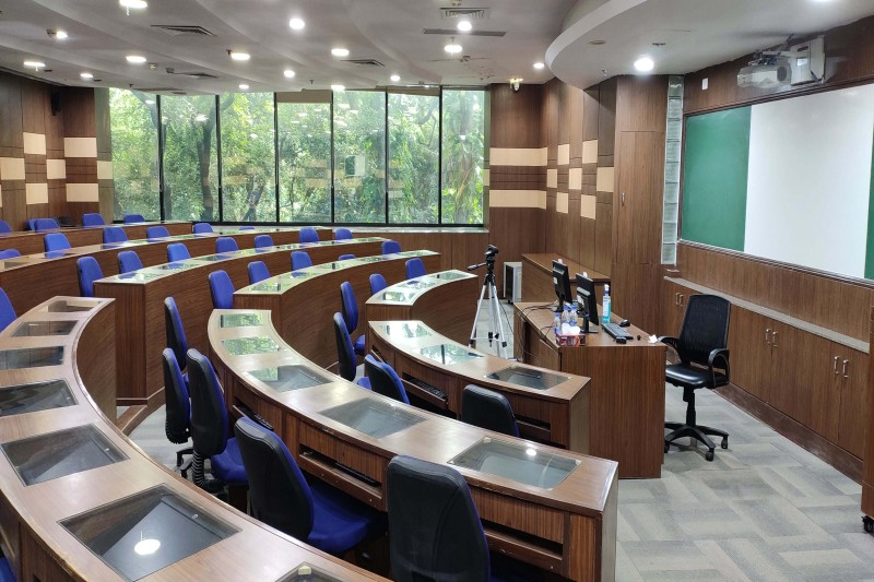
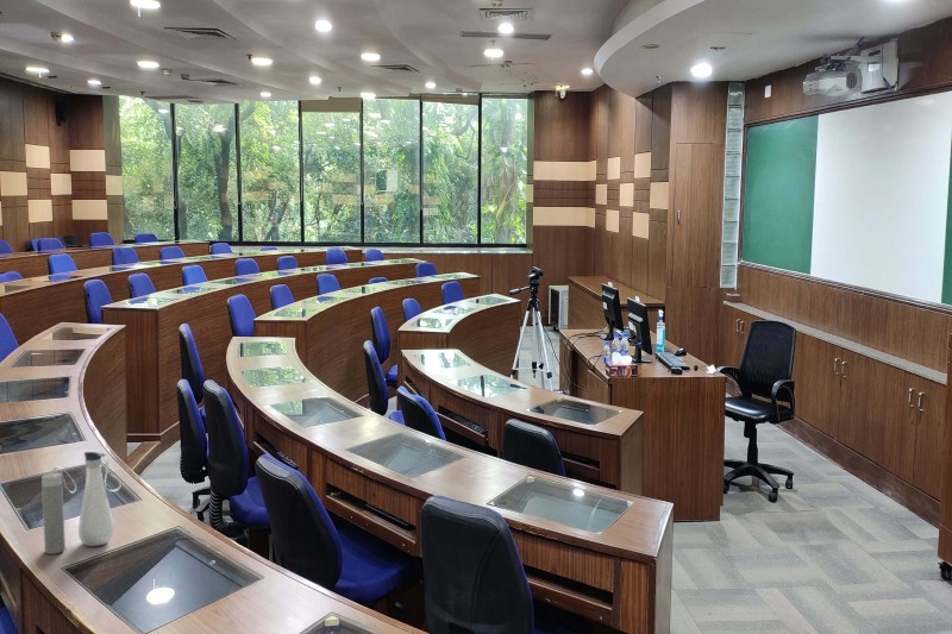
+ water bottle [40,451,123,555]
